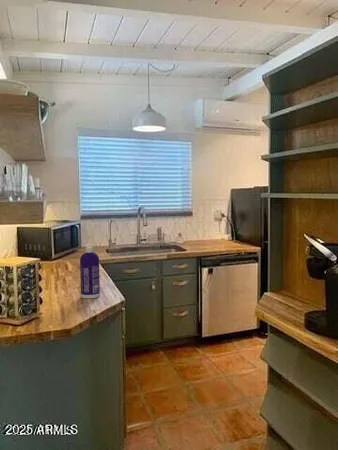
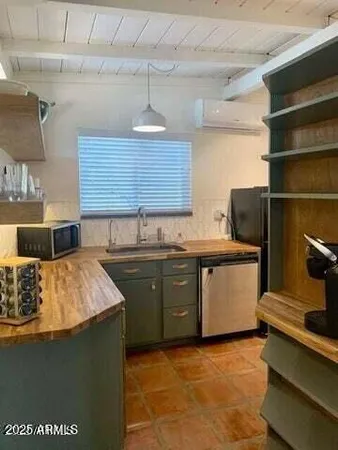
- spray bottle [79,243,101,299]
